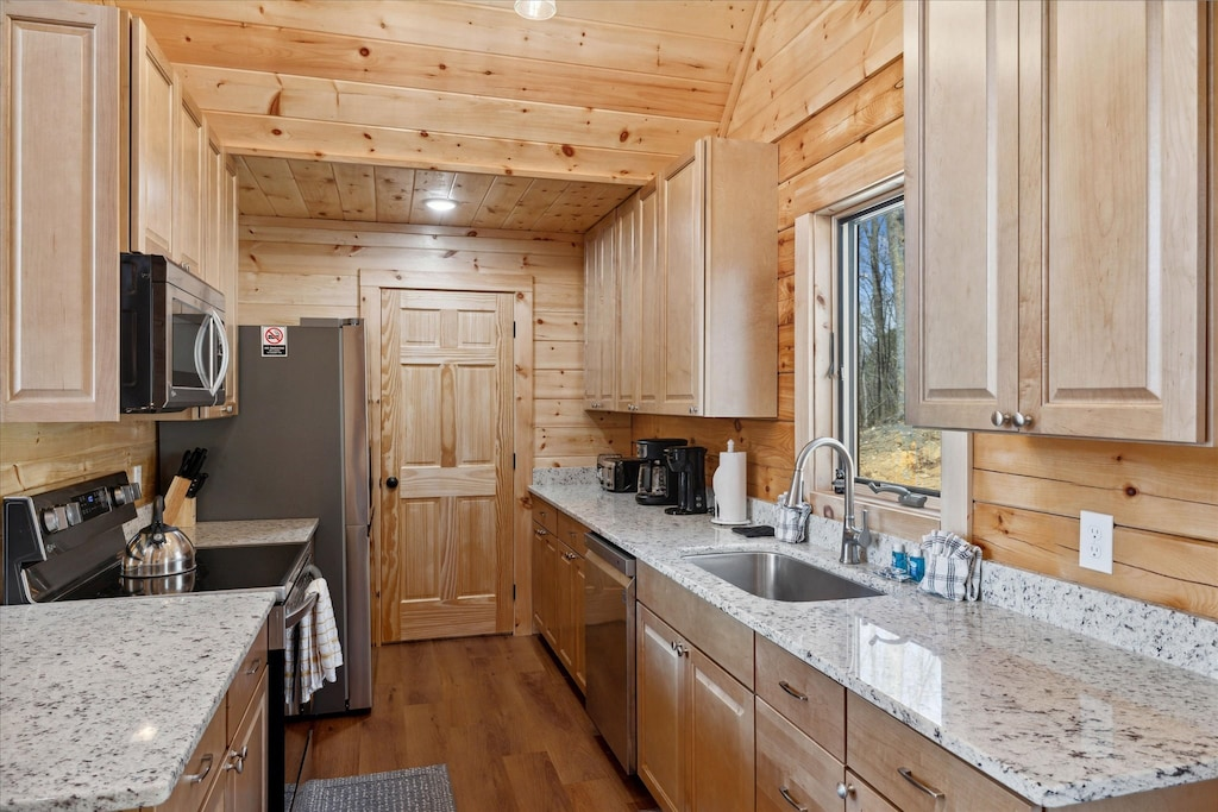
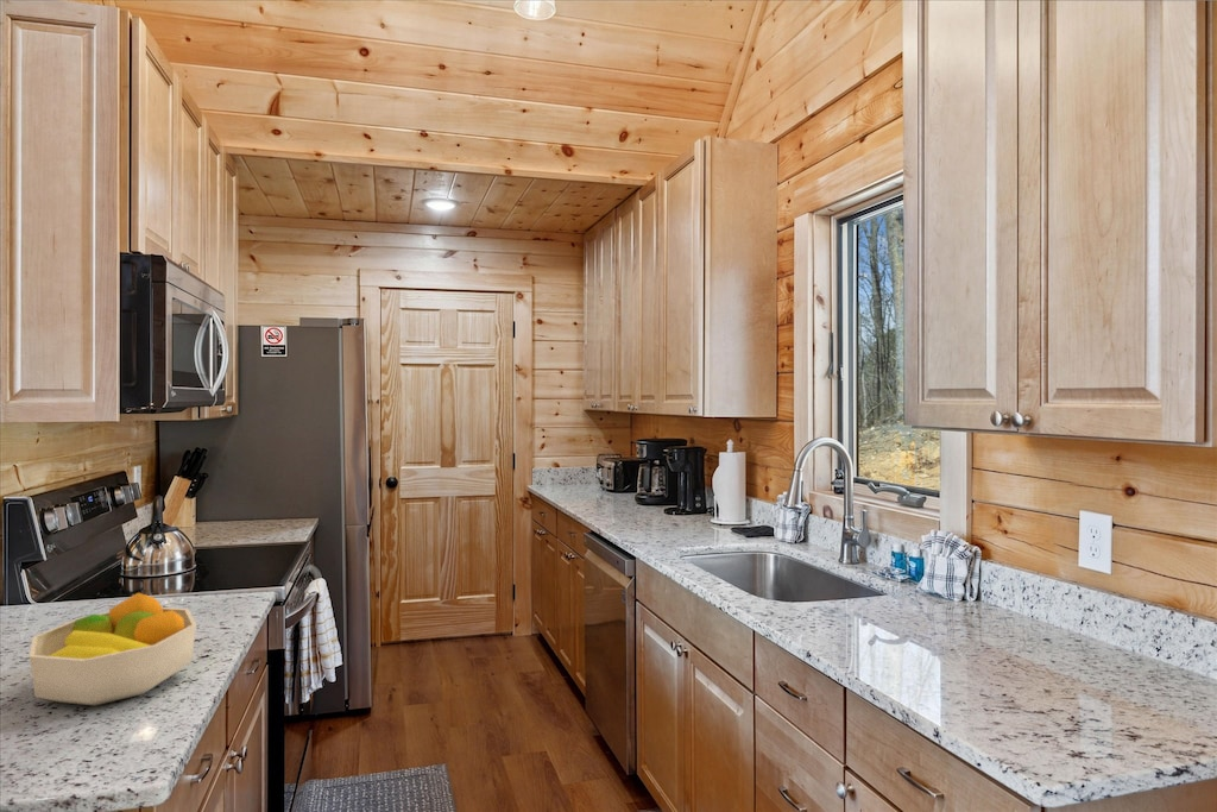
+ fruit bowl [29,591,197,707]
